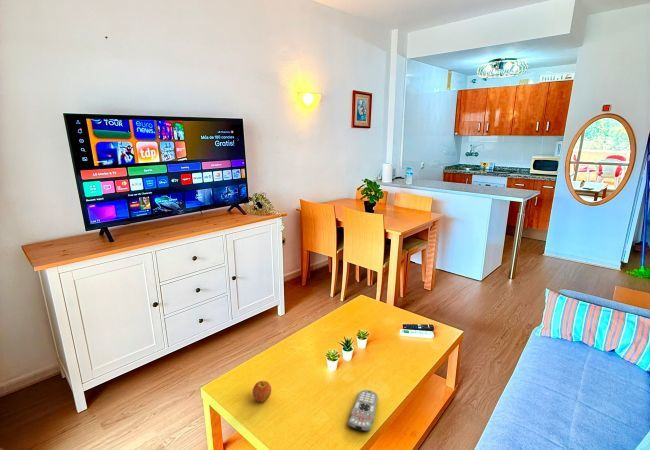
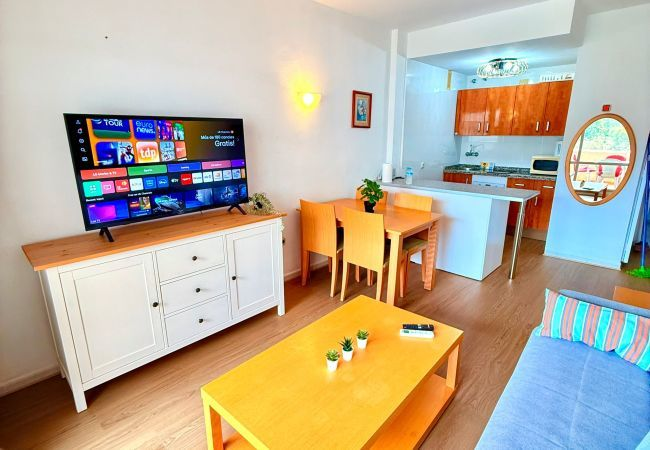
- apple [252,380,272,403]
- remote control [347,389,379,432]
